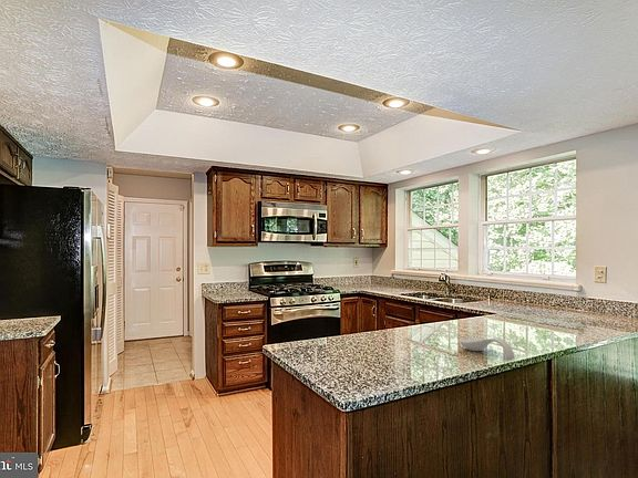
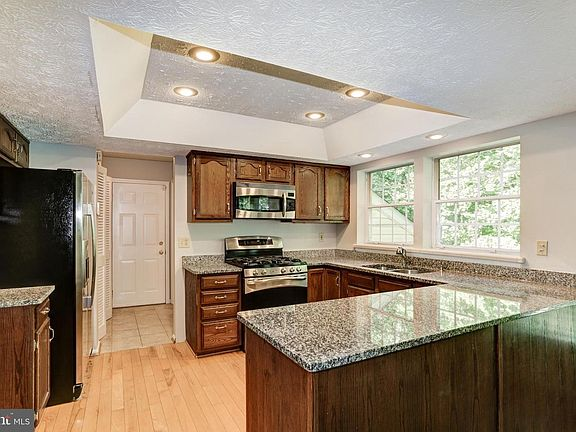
- spoon rest [459,336,515,361]
